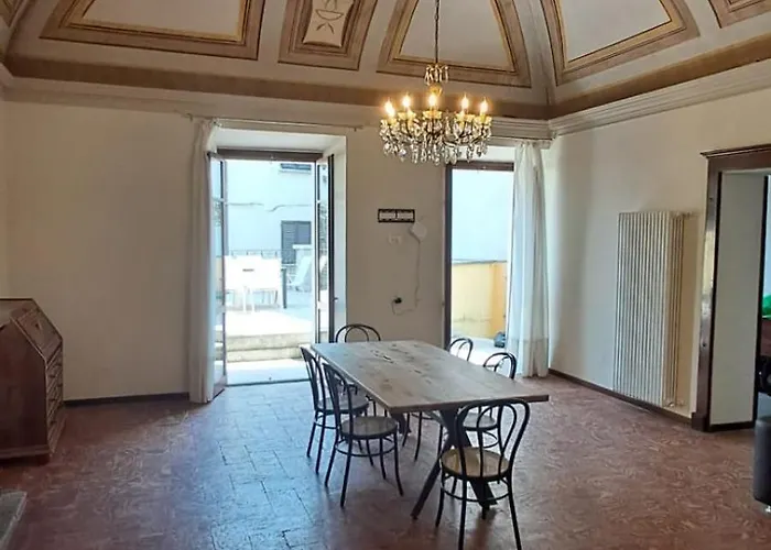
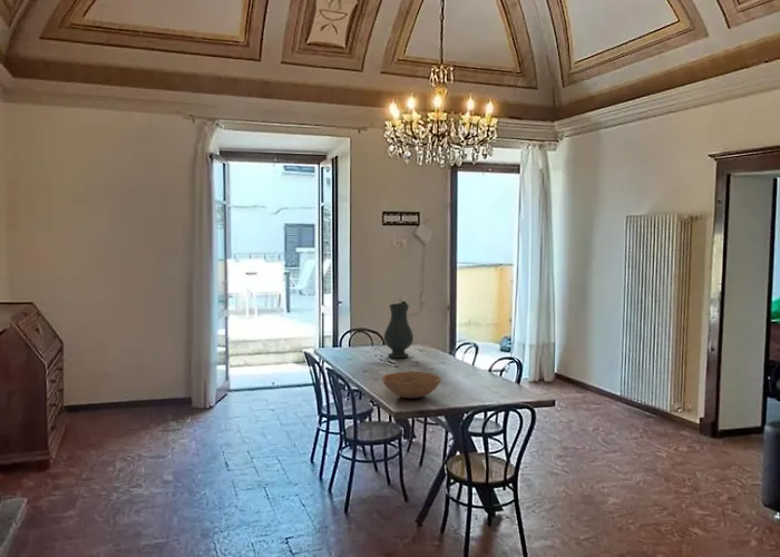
+ bowl [381,370,442,399]
+ vase [383,303,415,359]
